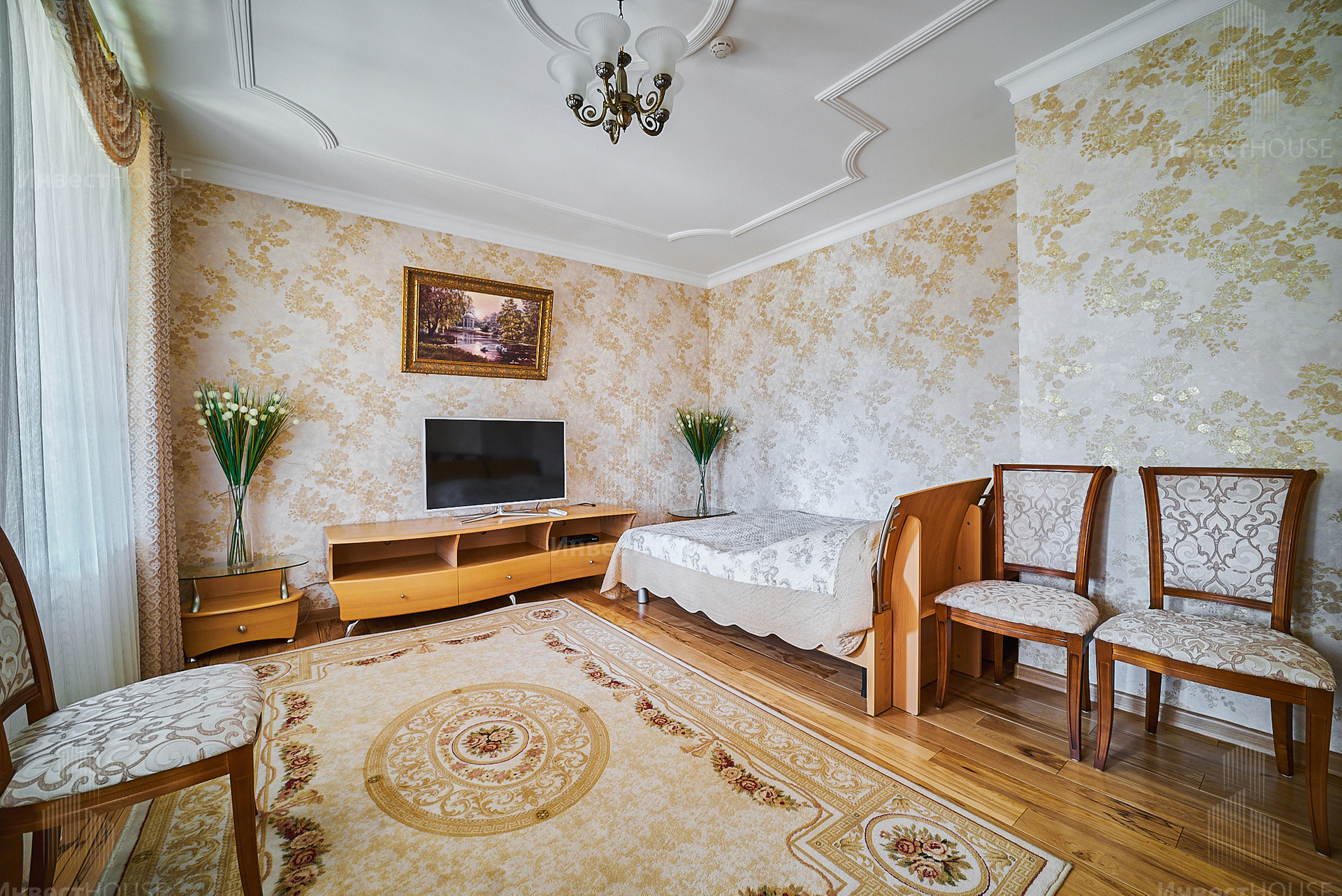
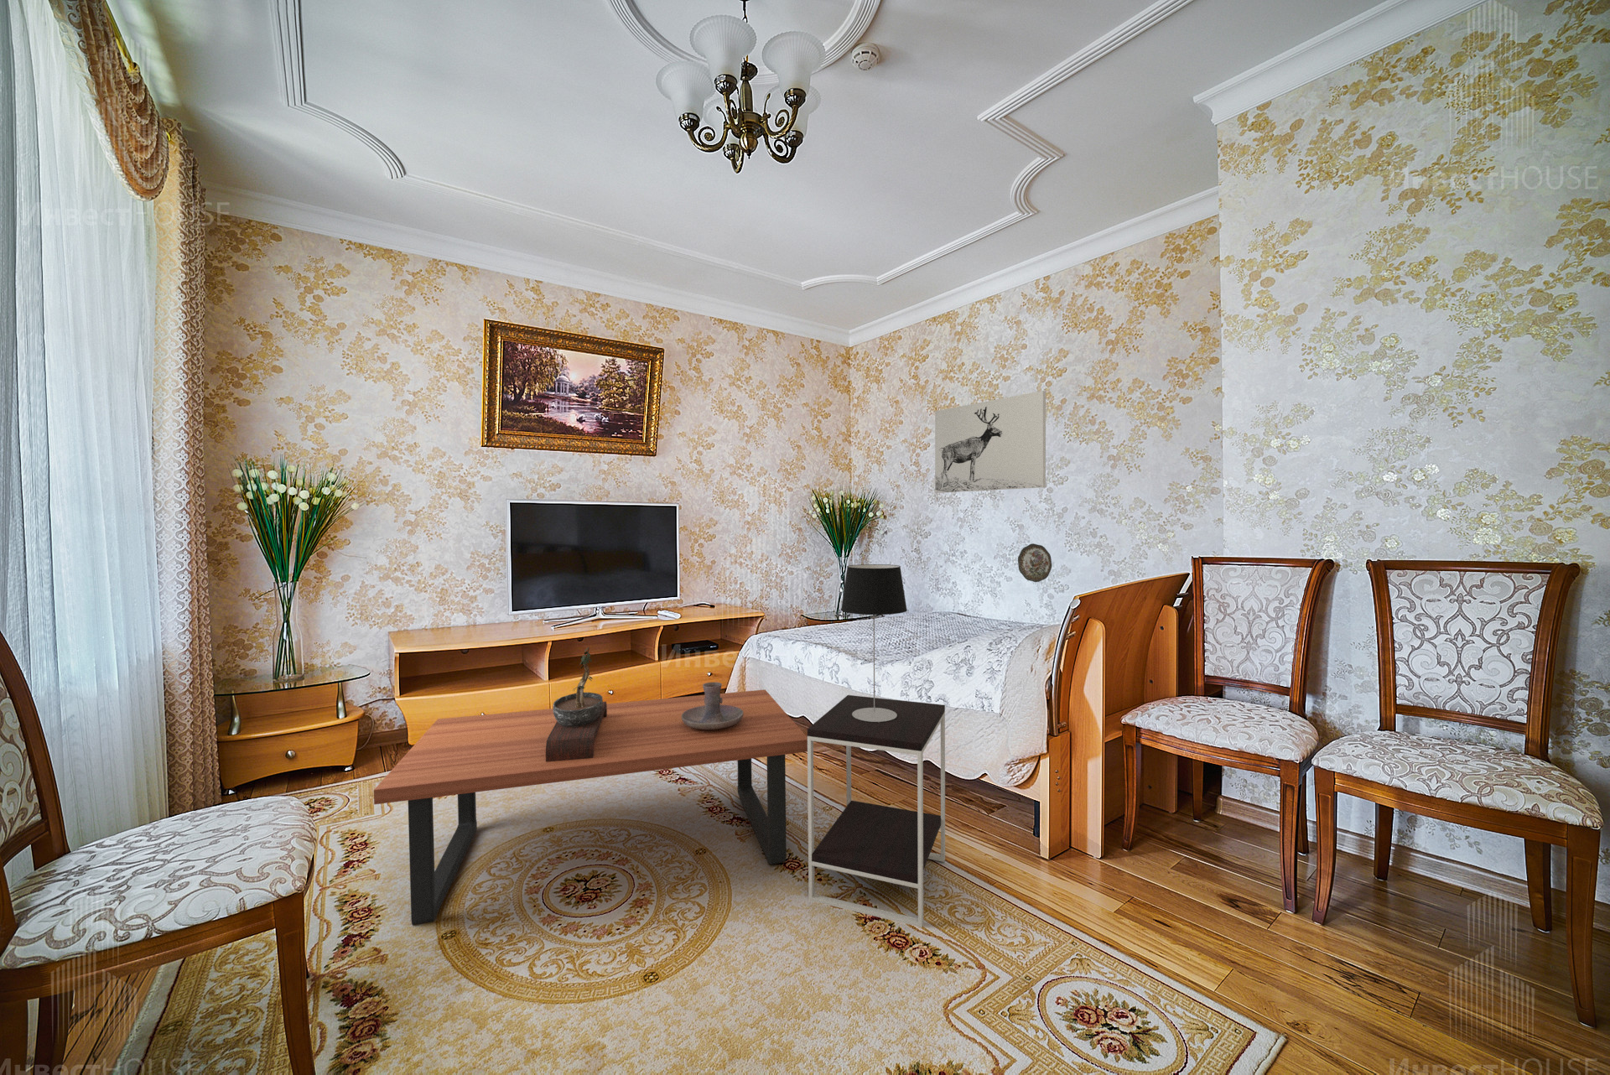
+ bonsai tree [546,647,607,762]
+ table lamp [840,564,908,722]
+ wall art [935,390,1046,494]
+ decorative plate [1017,542,1052,583]
+ coffee table [373,690,807,926]
+ candle holder [681,681,744,729]
+ side table [806,695,945,929]
